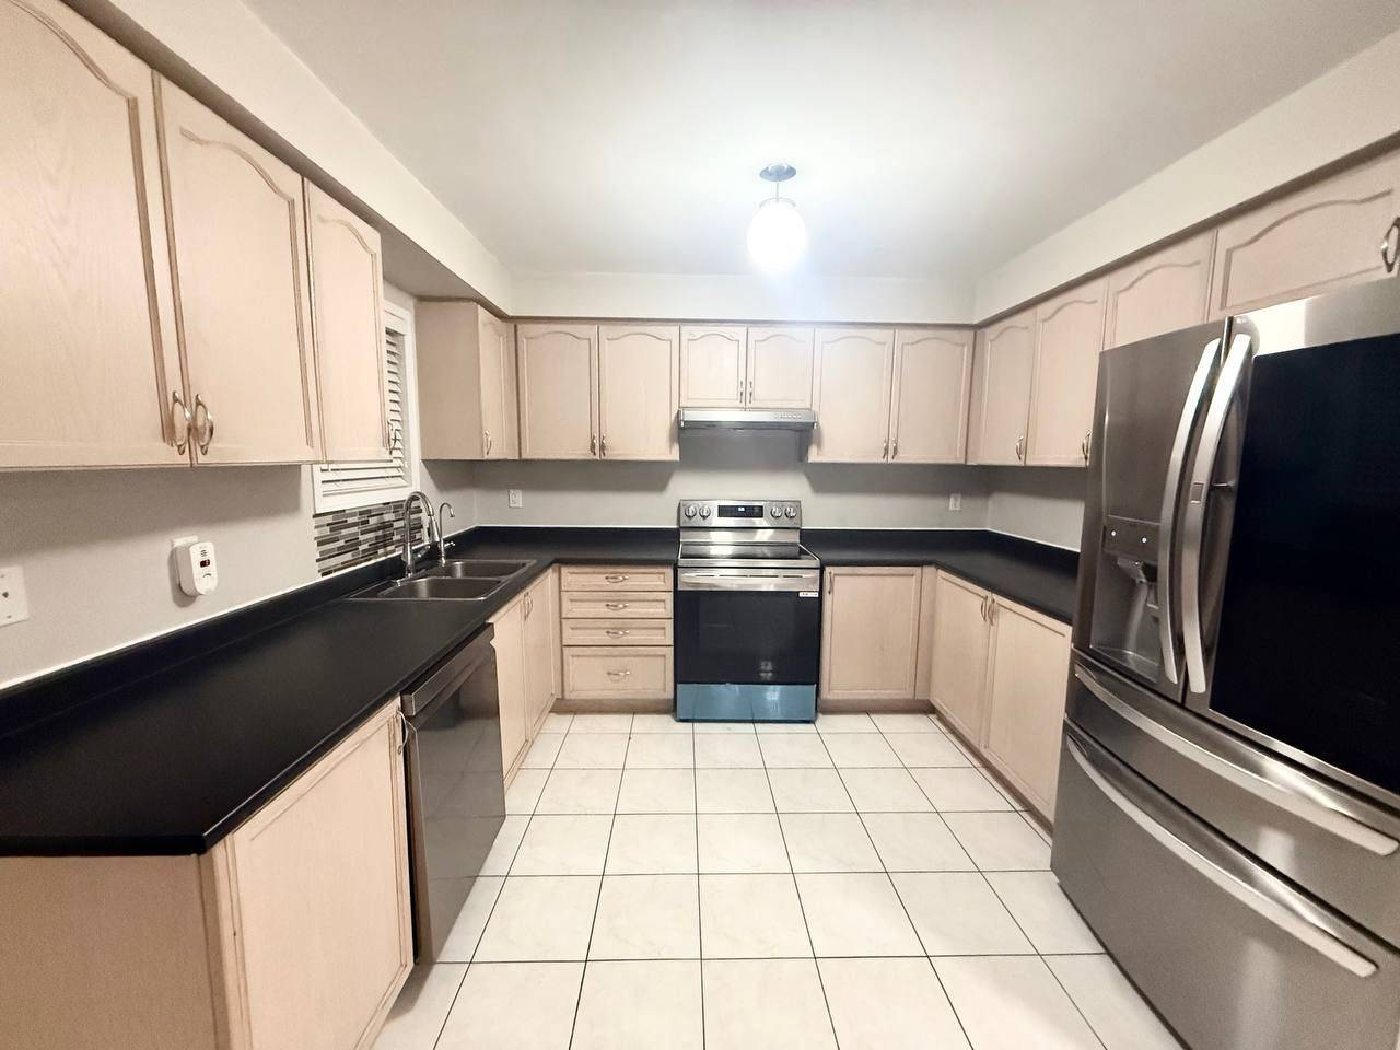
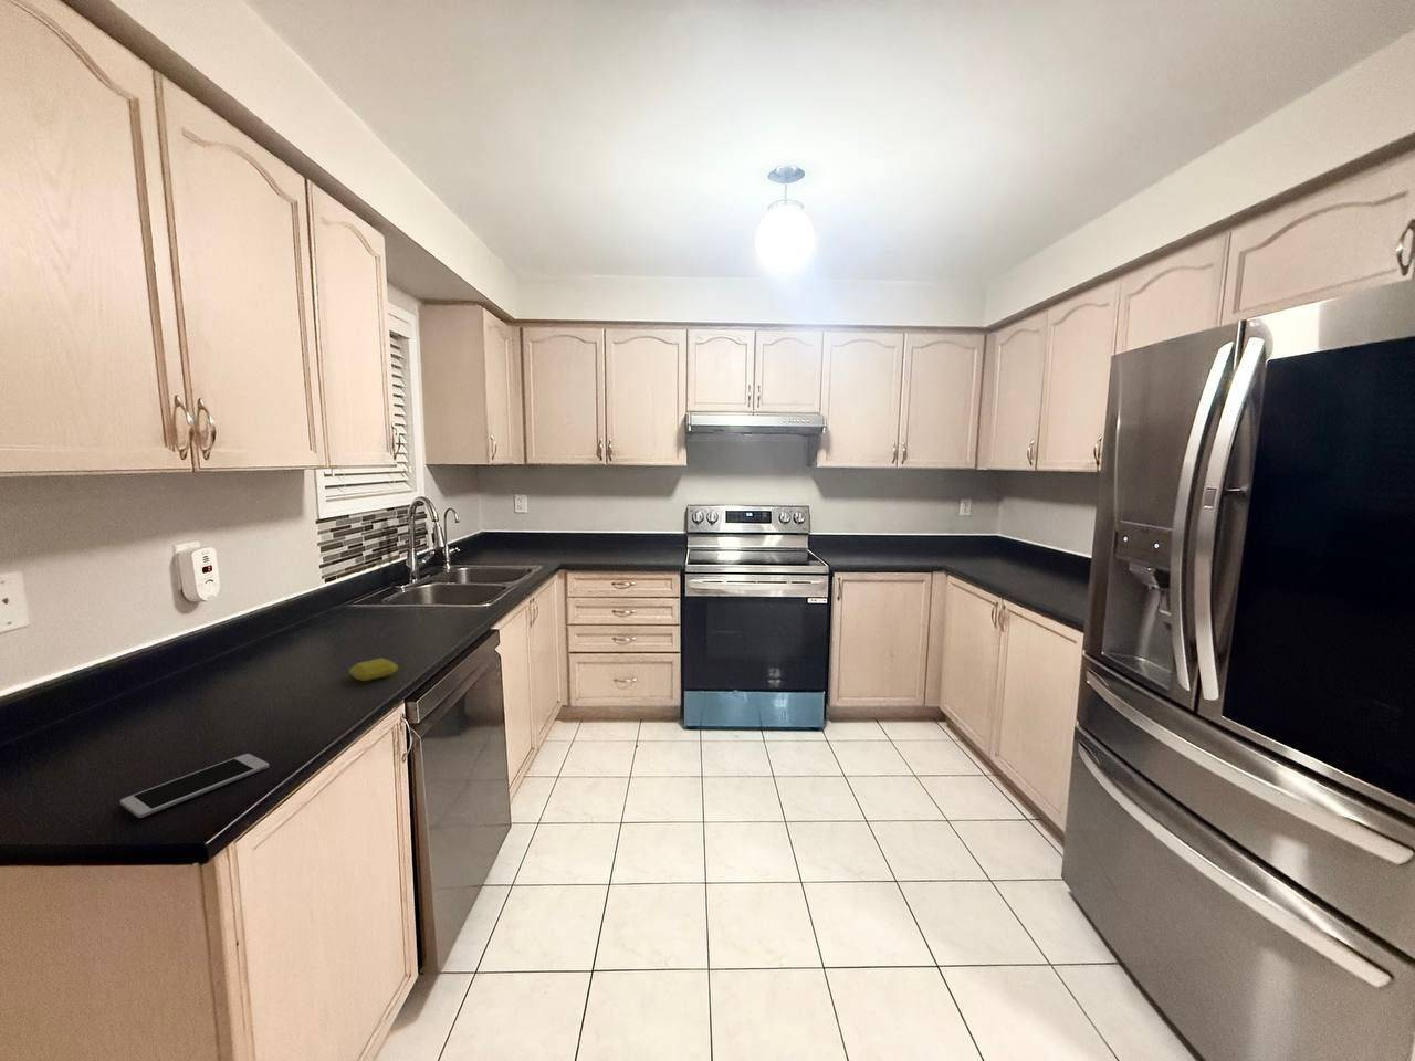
+ soap bar [349,656,399,683]
+ cell phone [119,752,270,819]
